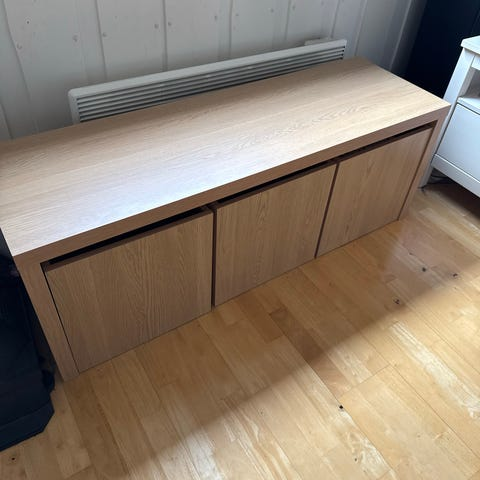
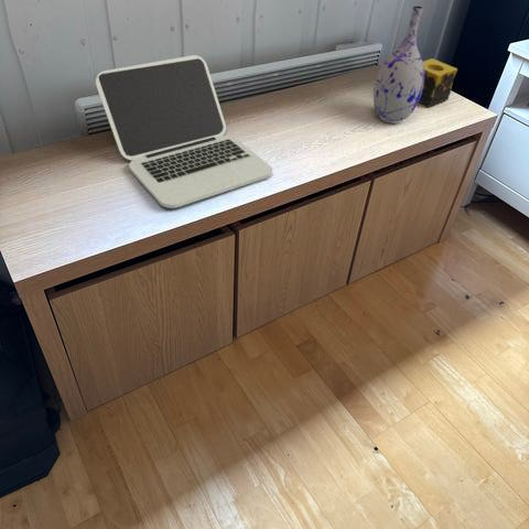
+ vase [373,4,424,125]
+ candle [419,57,458,108]
+ laptop [95,54,273,209]
